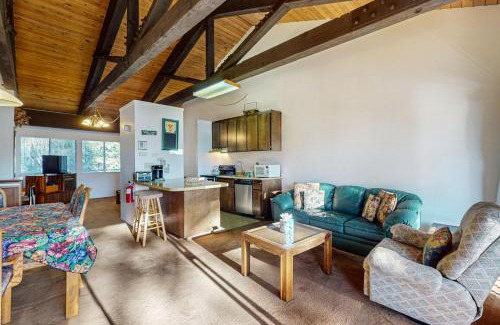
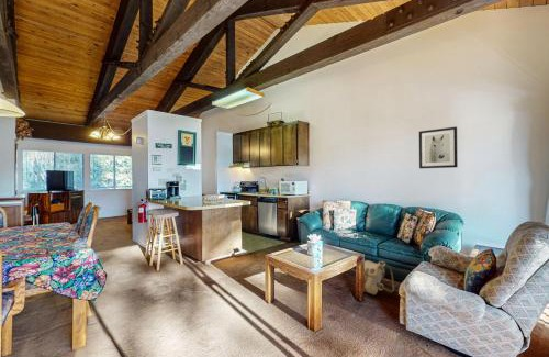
+ wall art [418,125,459,169]
+ backpack [362,259,395,295]
